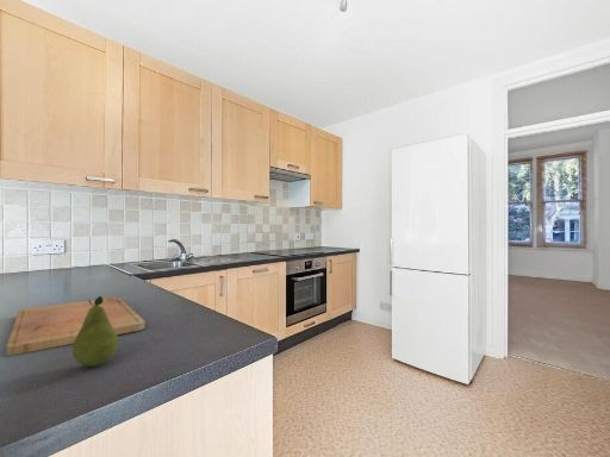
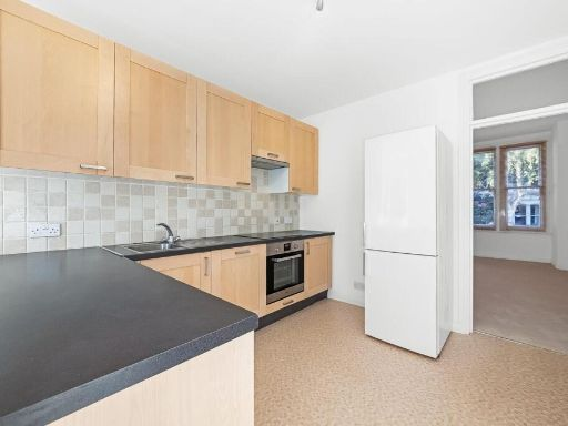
- cutting board [5,296,147,357]
- fruit [71,295,119,368]
